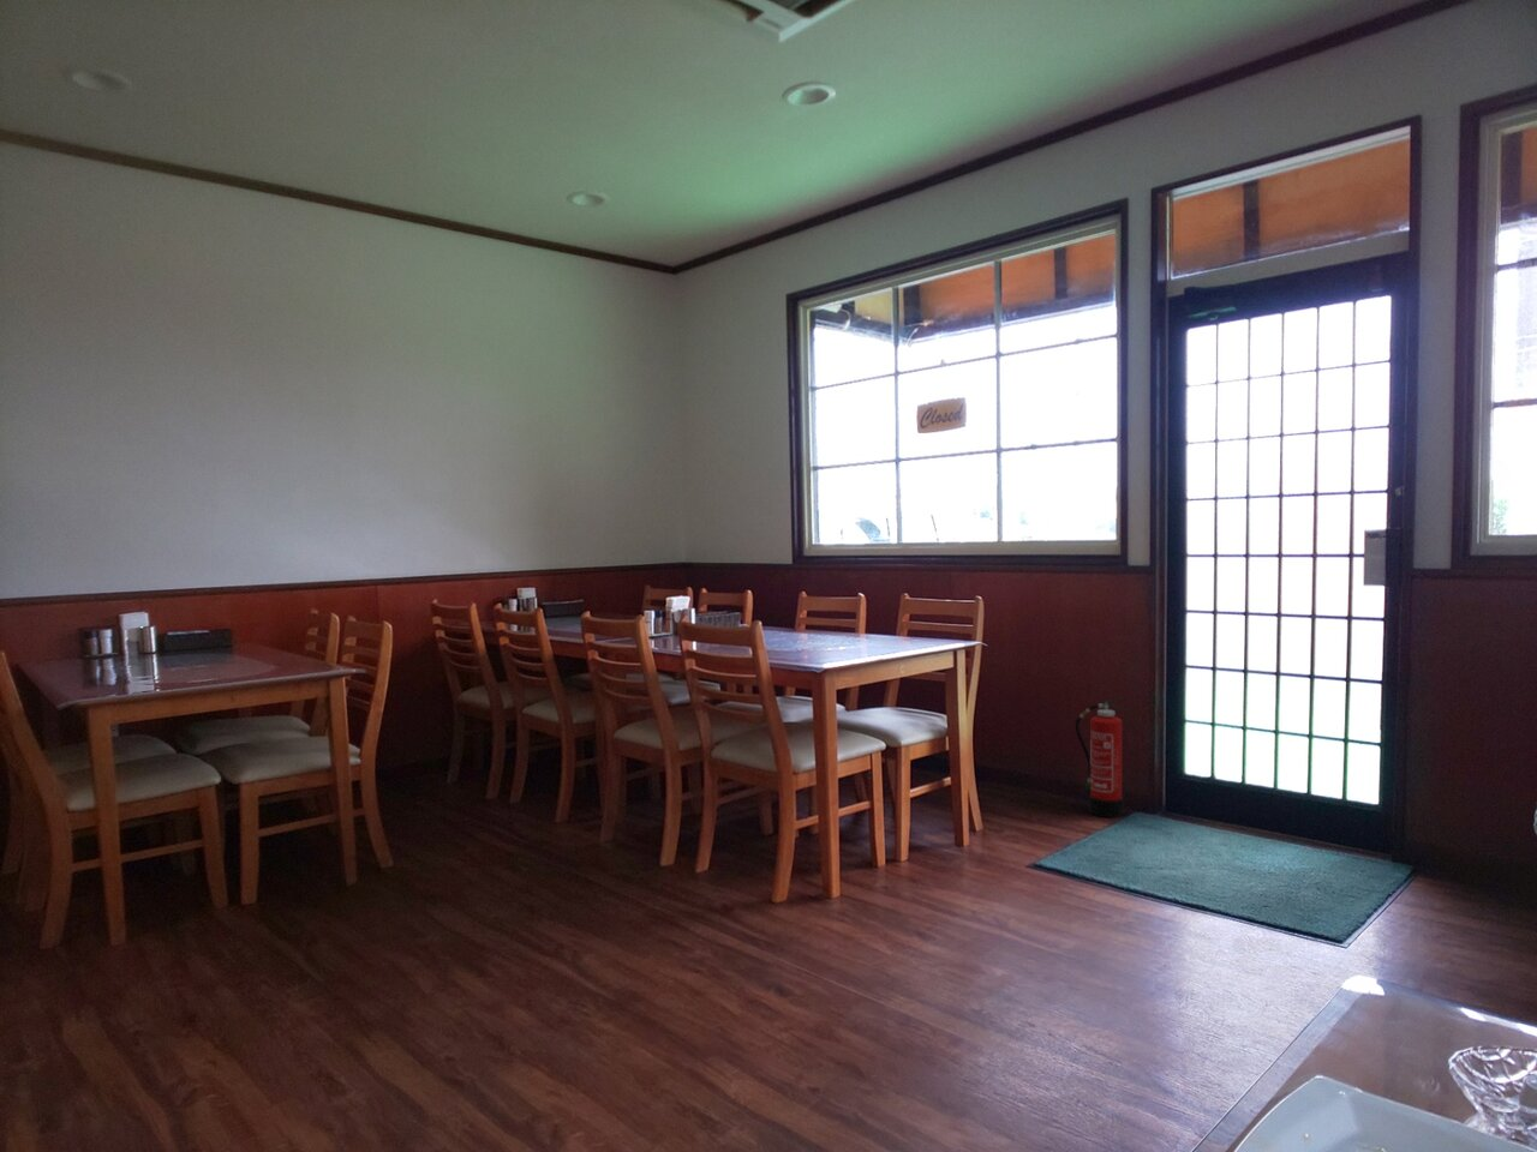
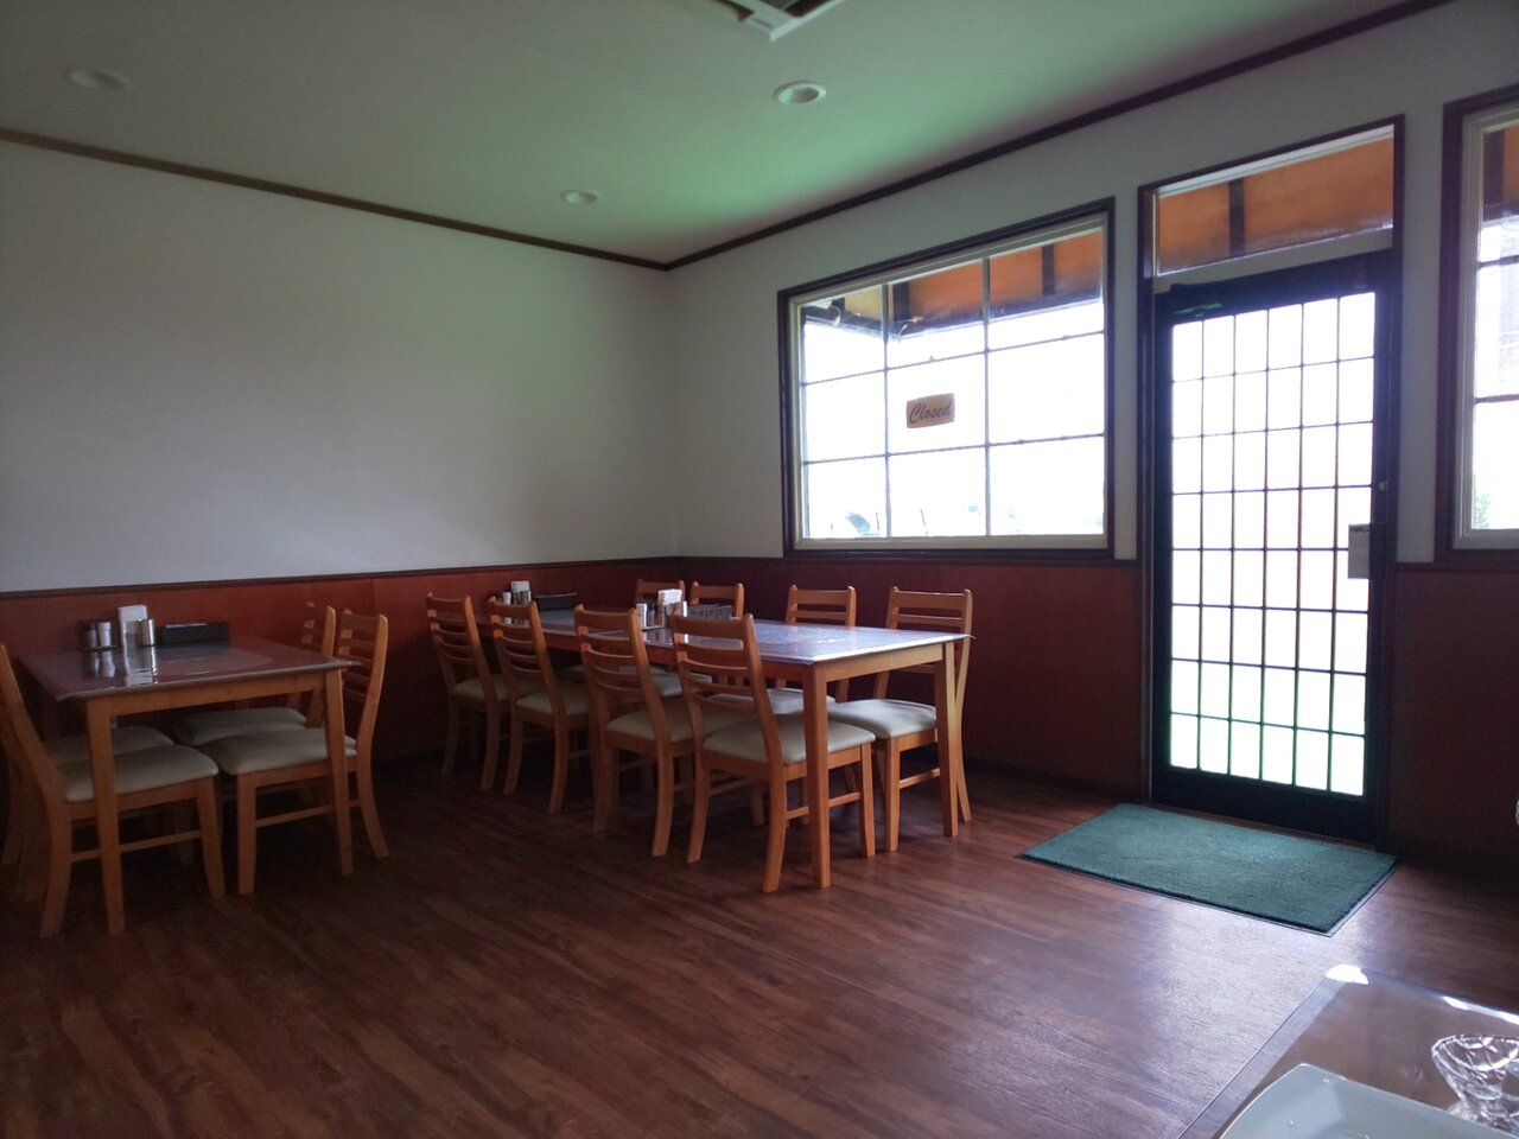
- fire extinguisher [1073,693,1129,818]
